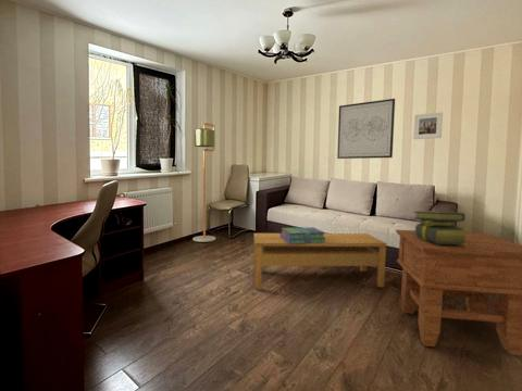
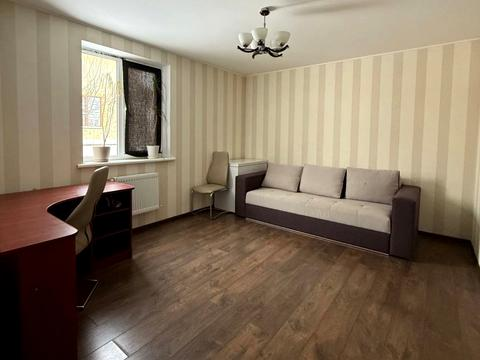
- stack of books [413,210,469,245]
- coffee table [252,232,387,289]
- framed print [412,111,444,140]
- floor lamp [191,122,216,243]
- wall art [336,98,396,160]
- side table [395,228,522,357]
- stack of books [279,226,326,244]
